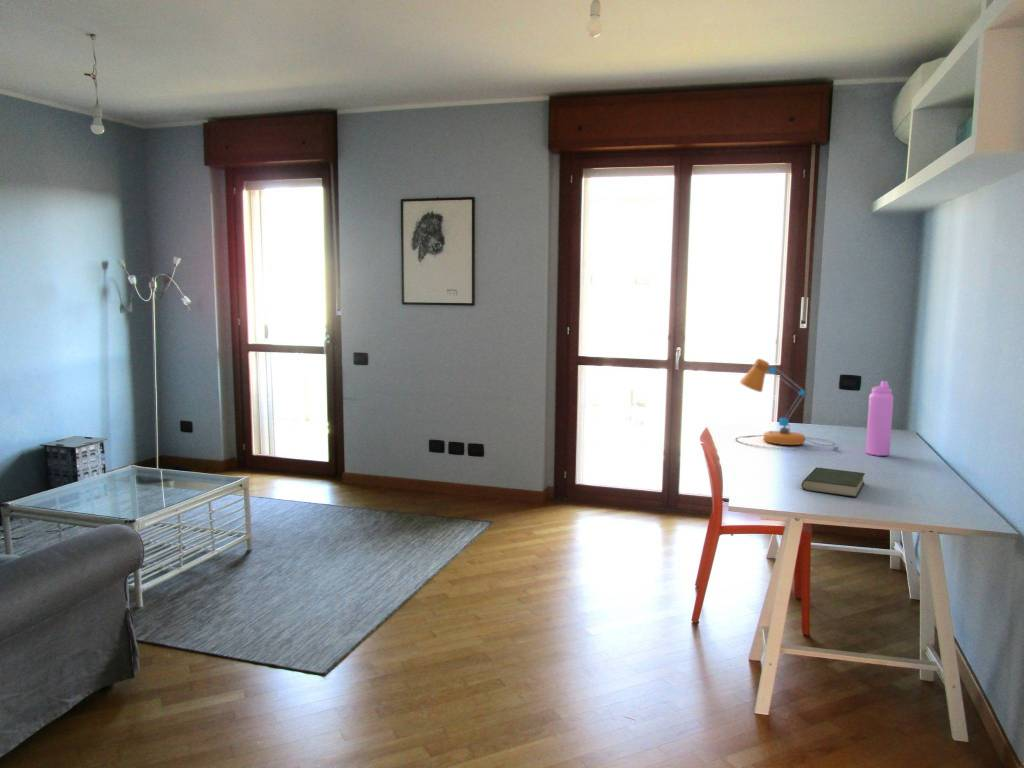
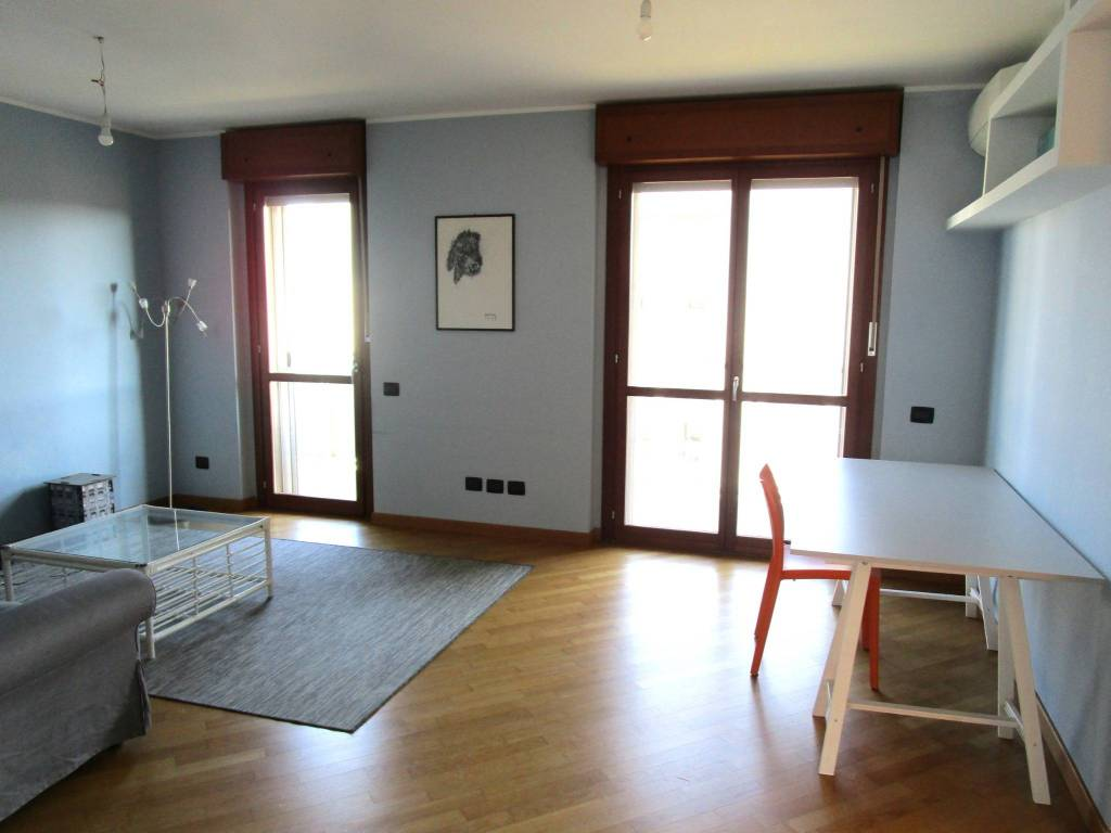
- book [801,466,866,498]
- water bottle [865,380,894,457]
- desk lamp [734,358,840,452]
